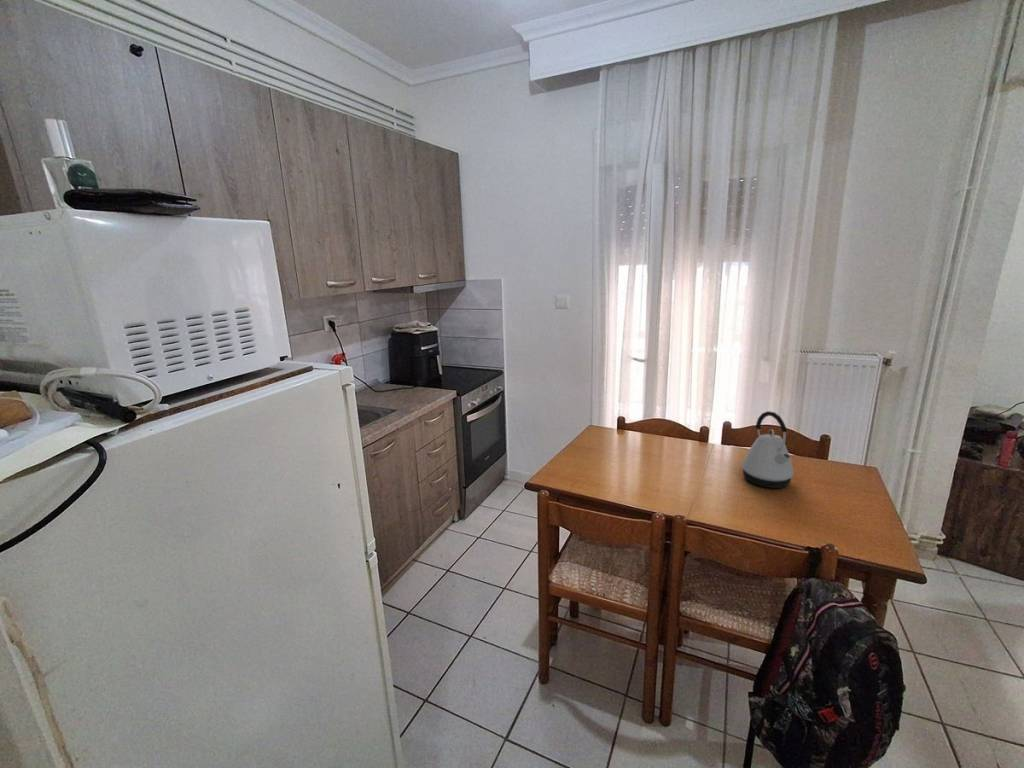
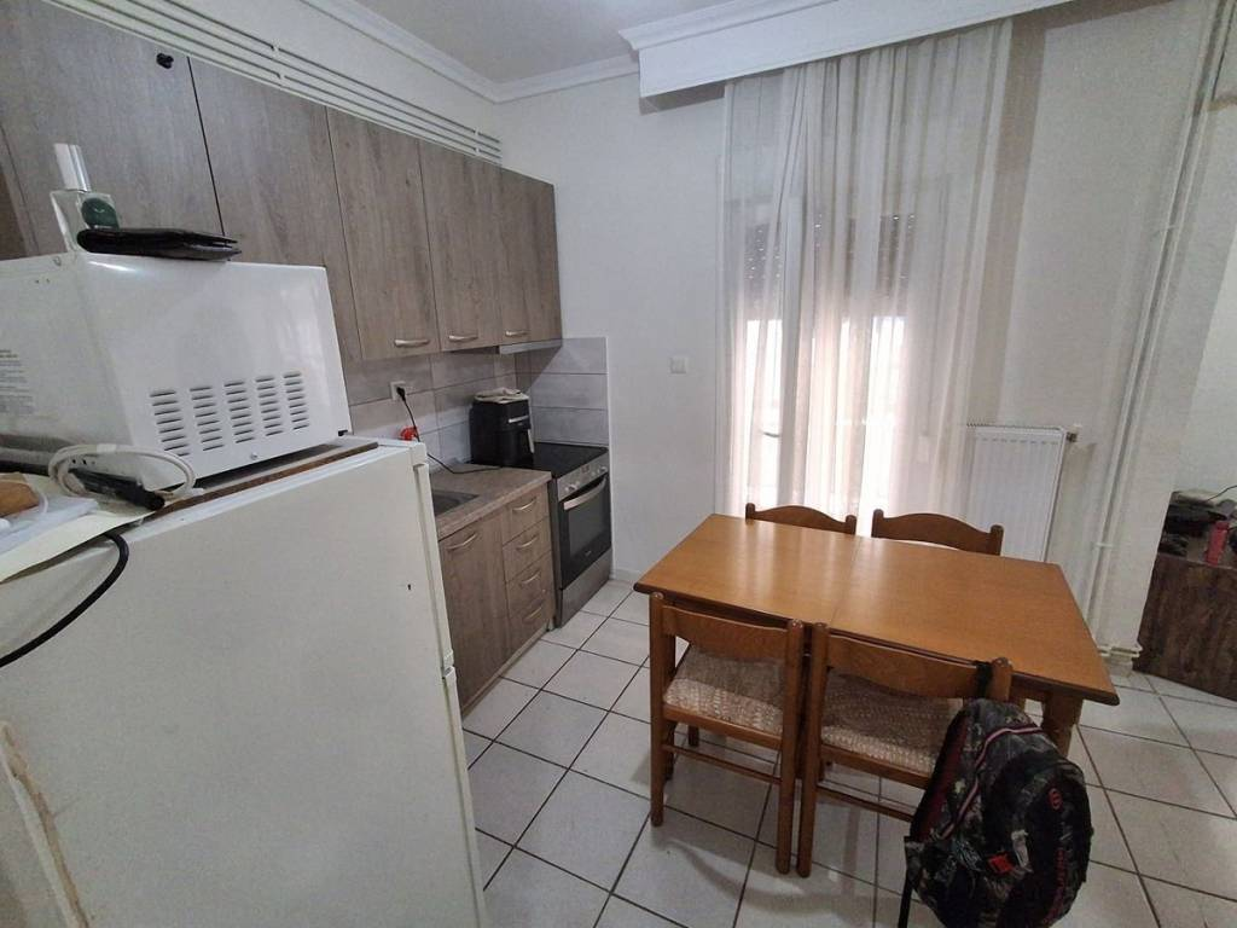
- kettle [741,410,795,489]
